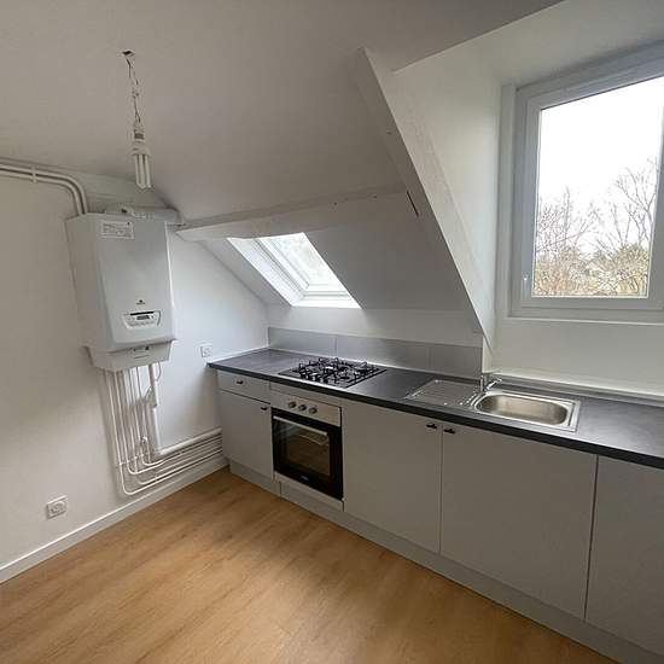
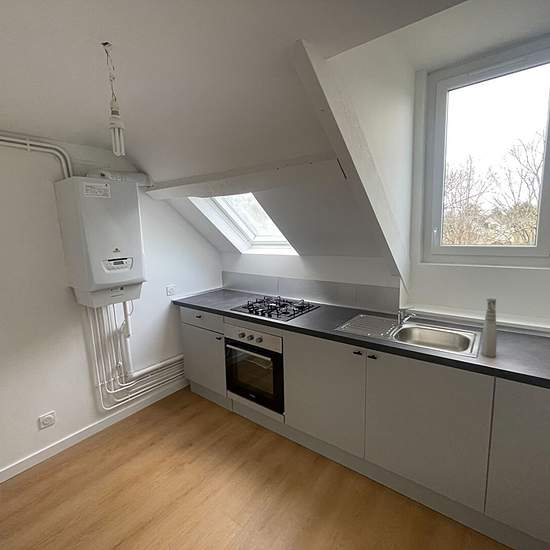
+ spray bottle [480,296,498,358]
